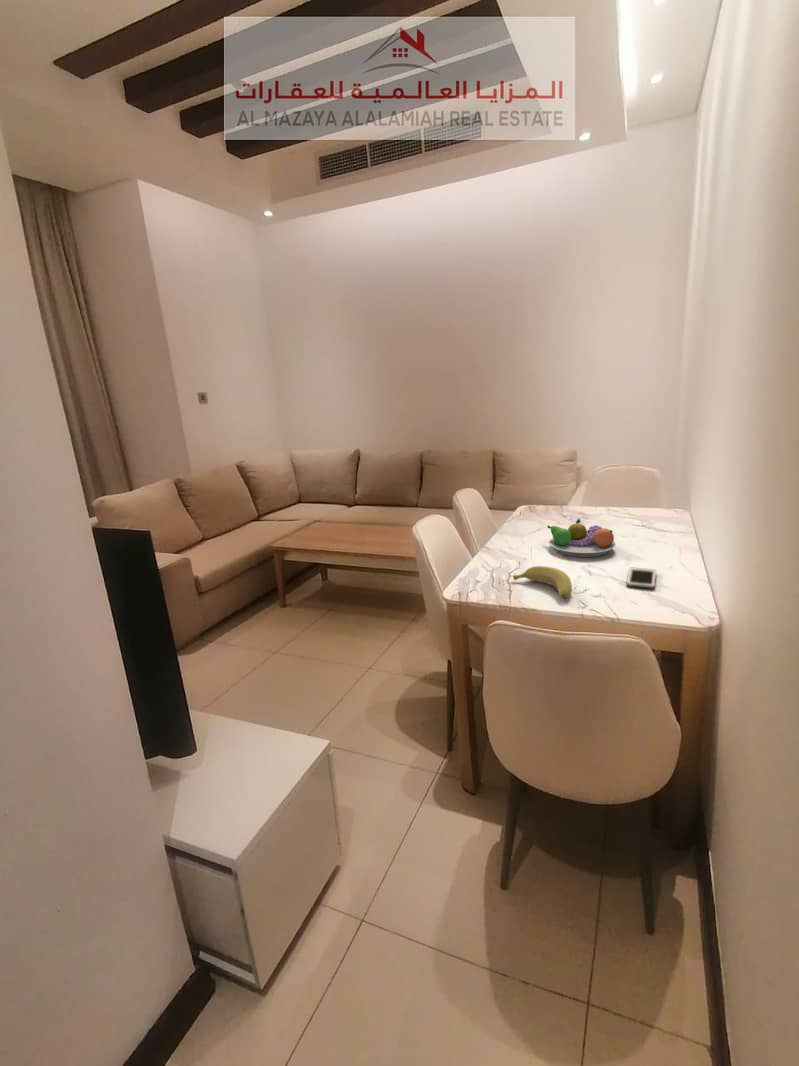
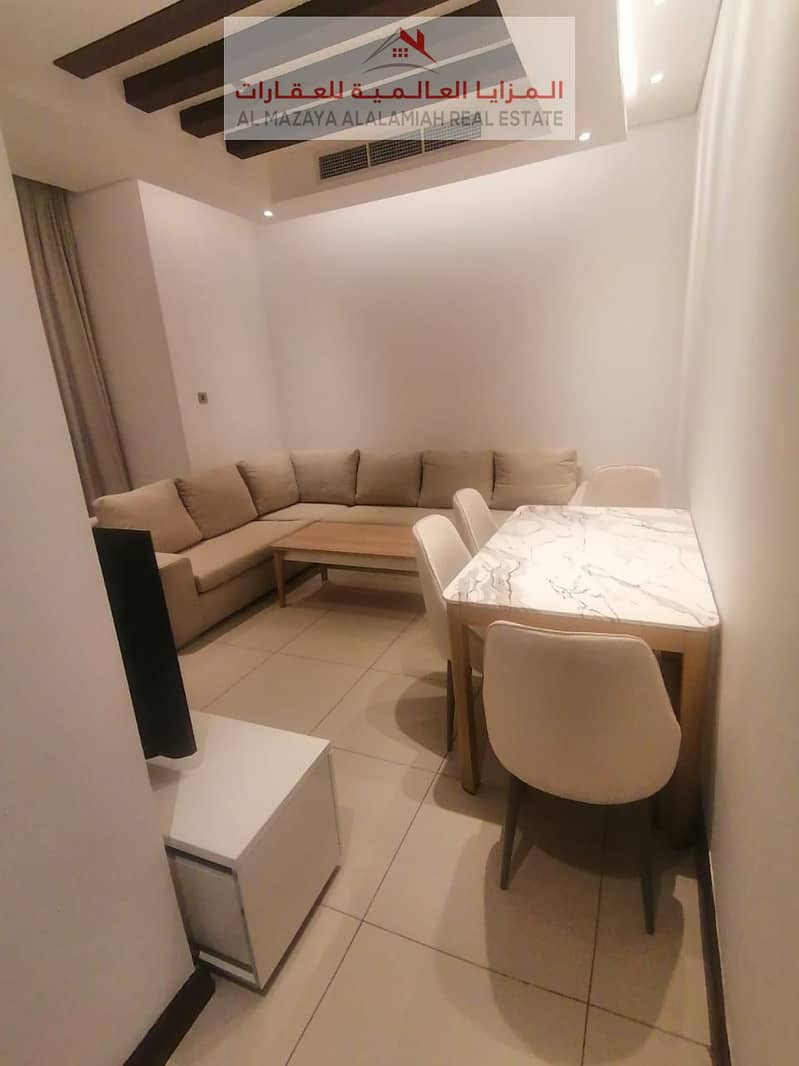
- banana [512,565,573,600]
- cell phone [626,567,657,590]
- fruit bowl [546,518,617,558]
